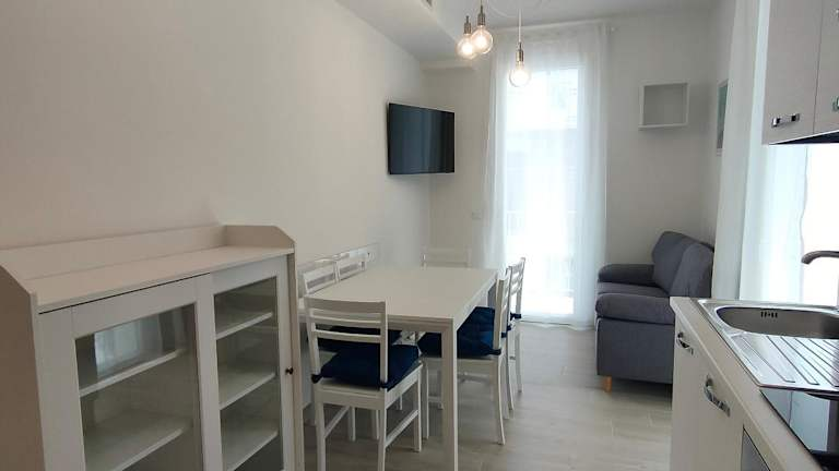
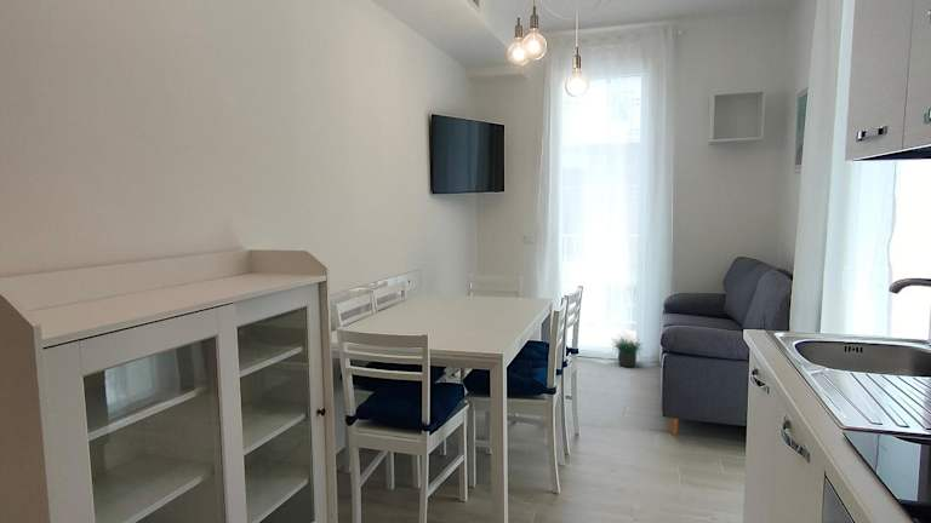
+ potted plant [611,328,646,368]
